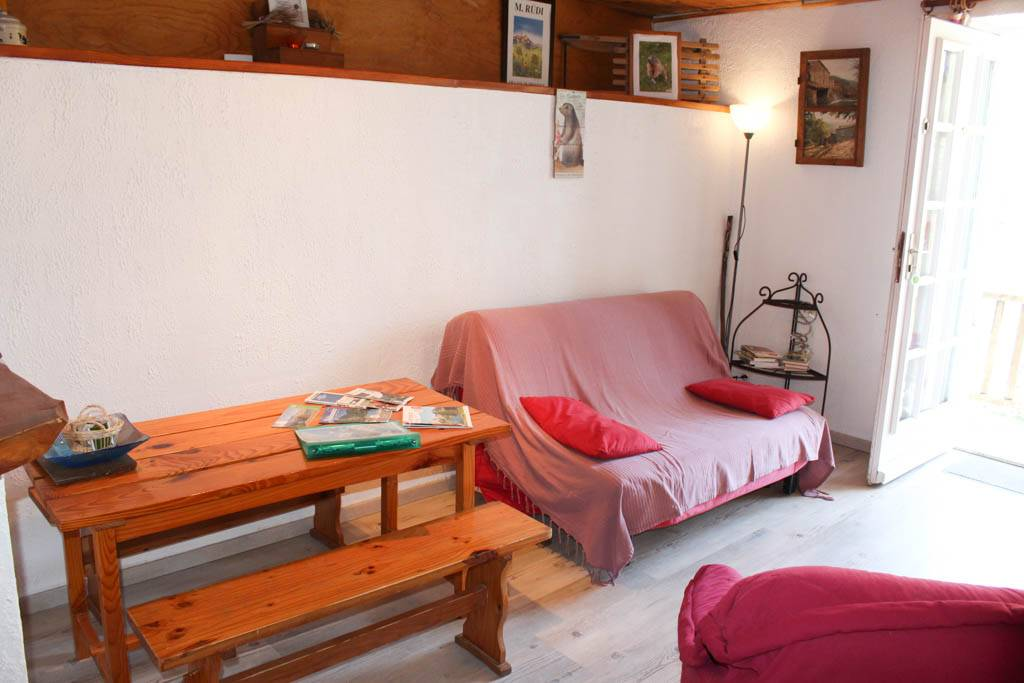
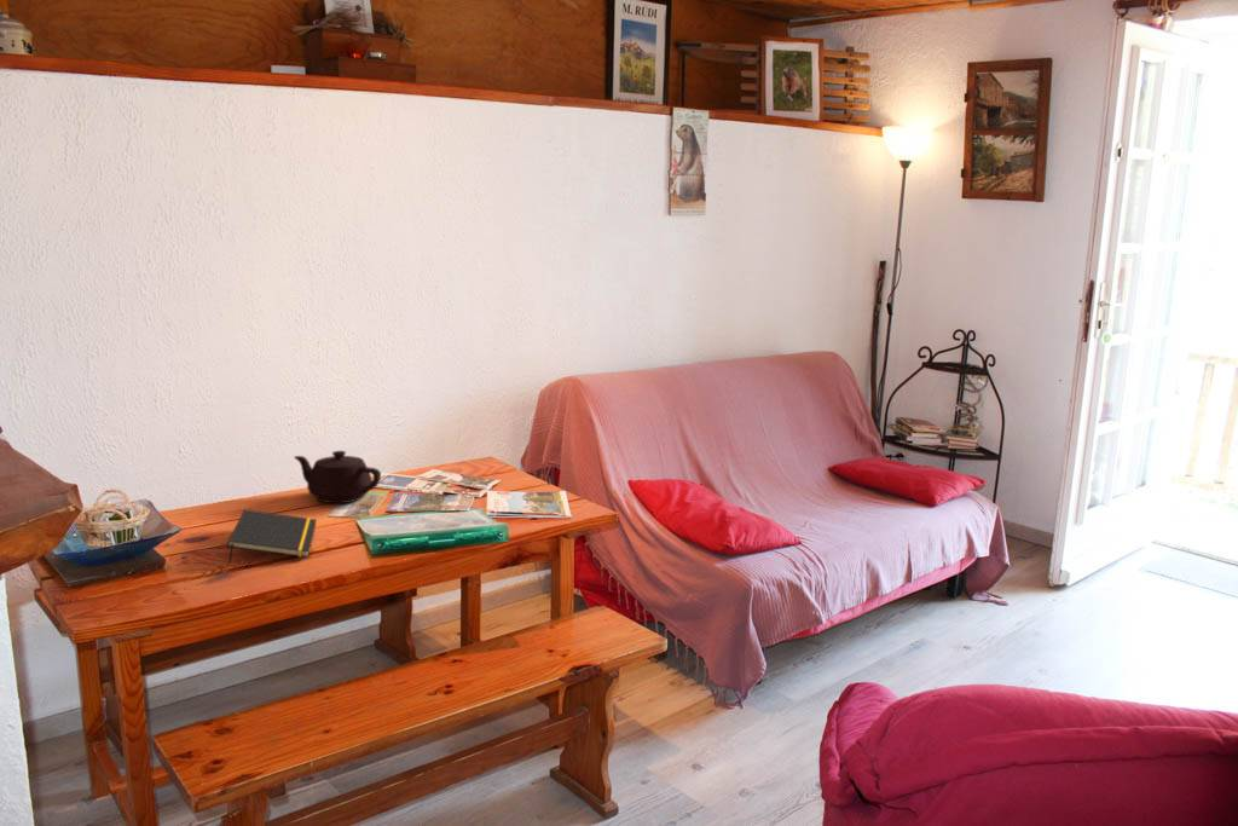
+ notepad [226,508,318,564]
+ teapot [293,450,382,504]
